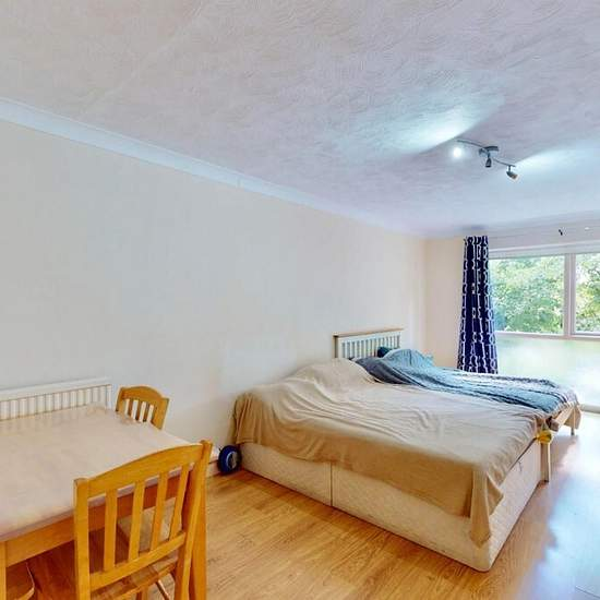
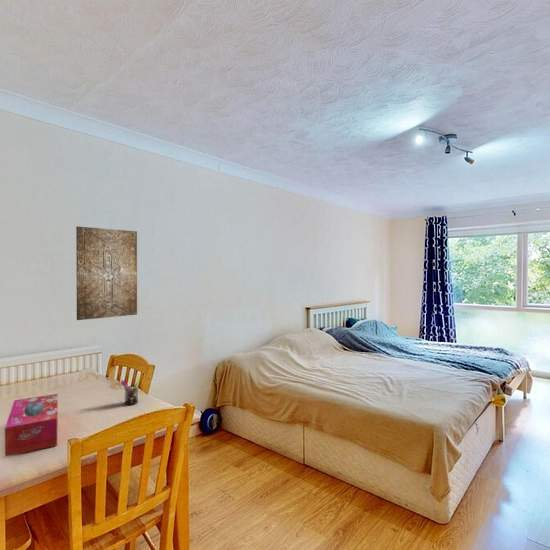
+ pen holder [120,377,141,406]
+ tissue box [4,393,59,457]
+ wall art [75,226,138,321]
